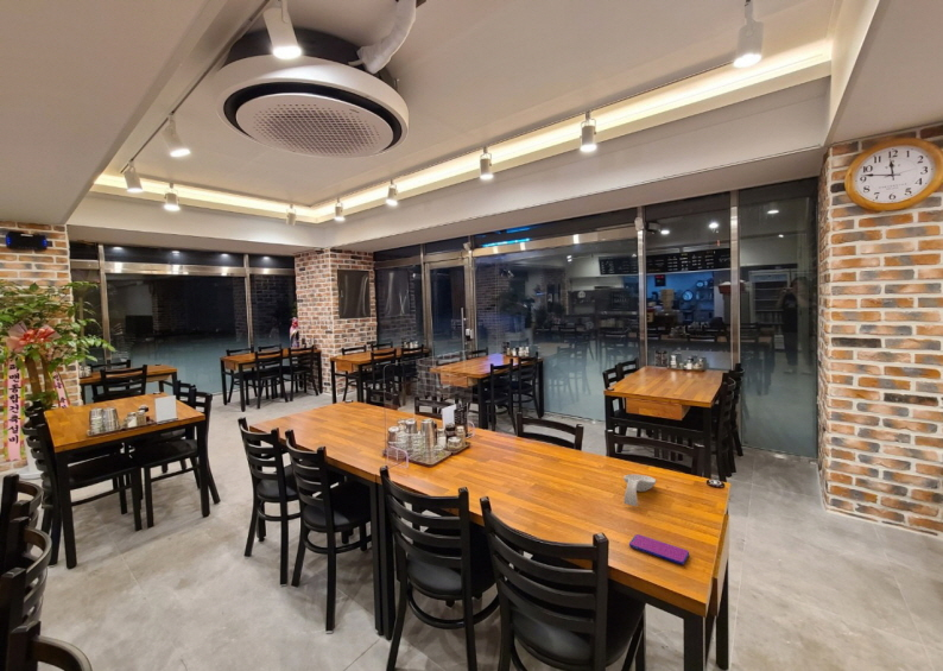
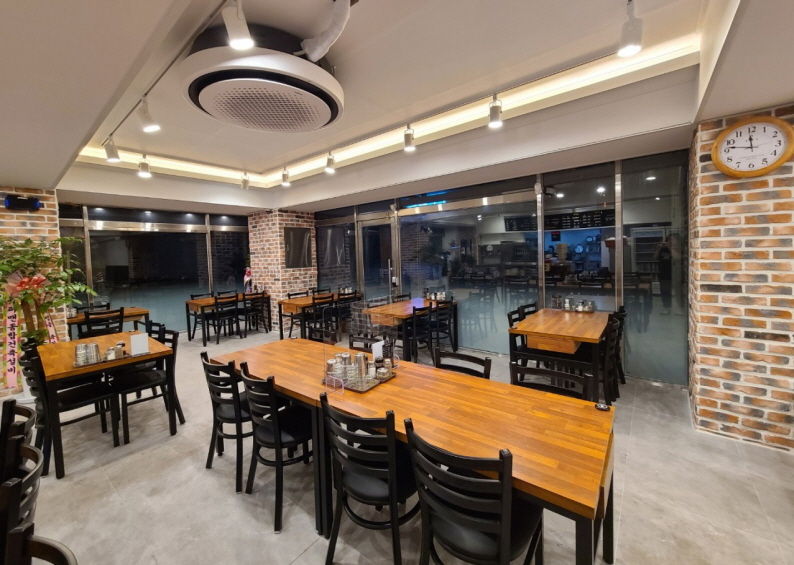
- spoon rest [622,474,657,507]
- smartphone [628,533,690,565]
